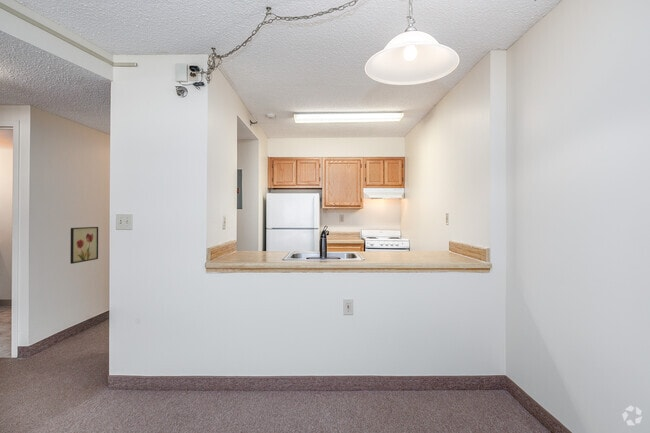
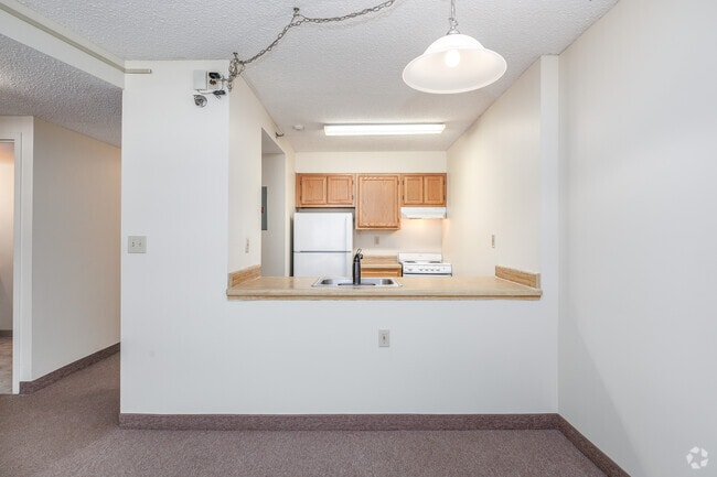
- wall art [69,226,99,265]
